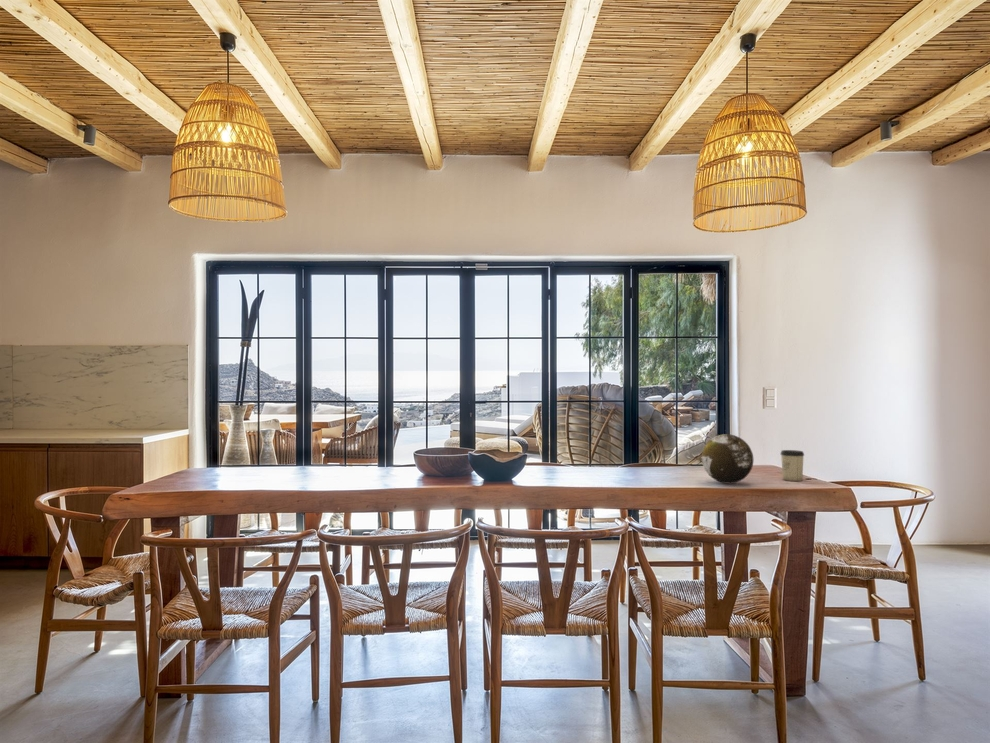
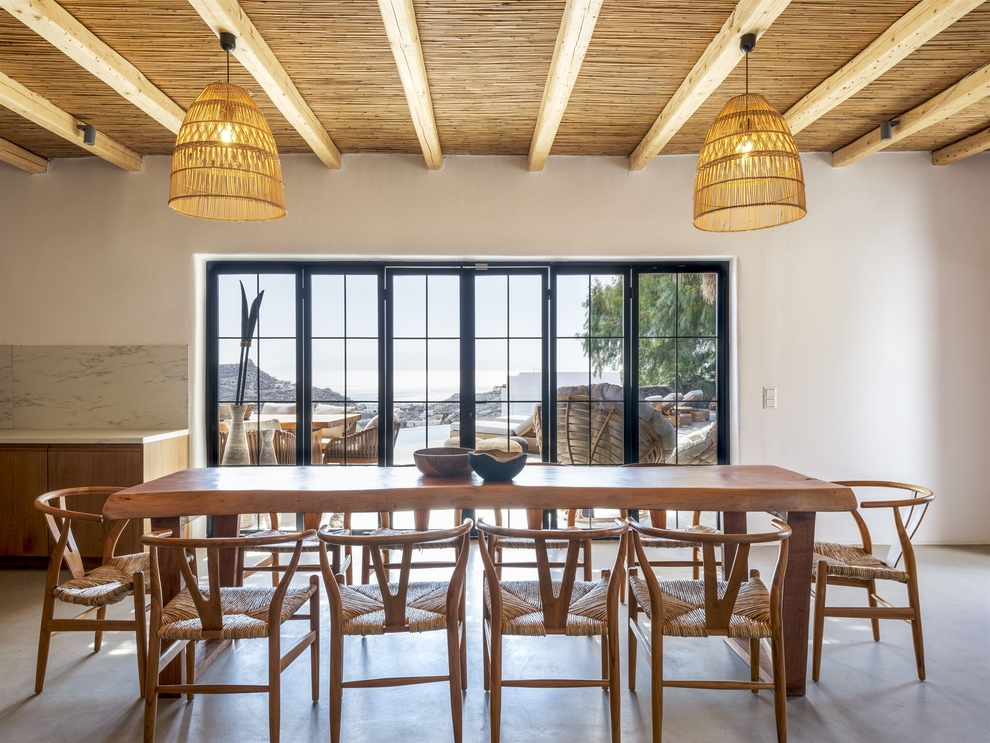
- cup [780,449,805,482]
- decorative orb [701,433,754,484]
